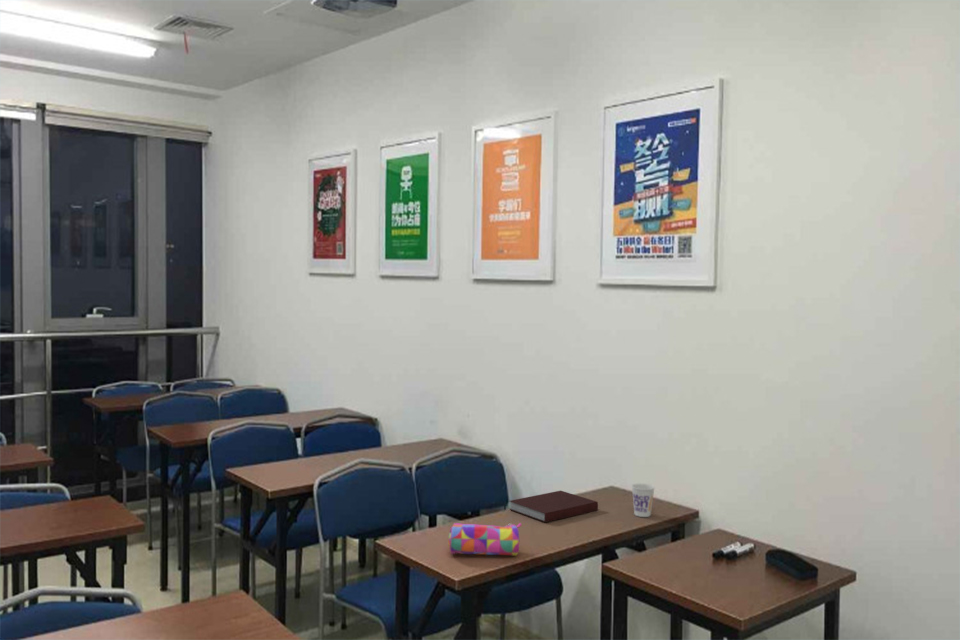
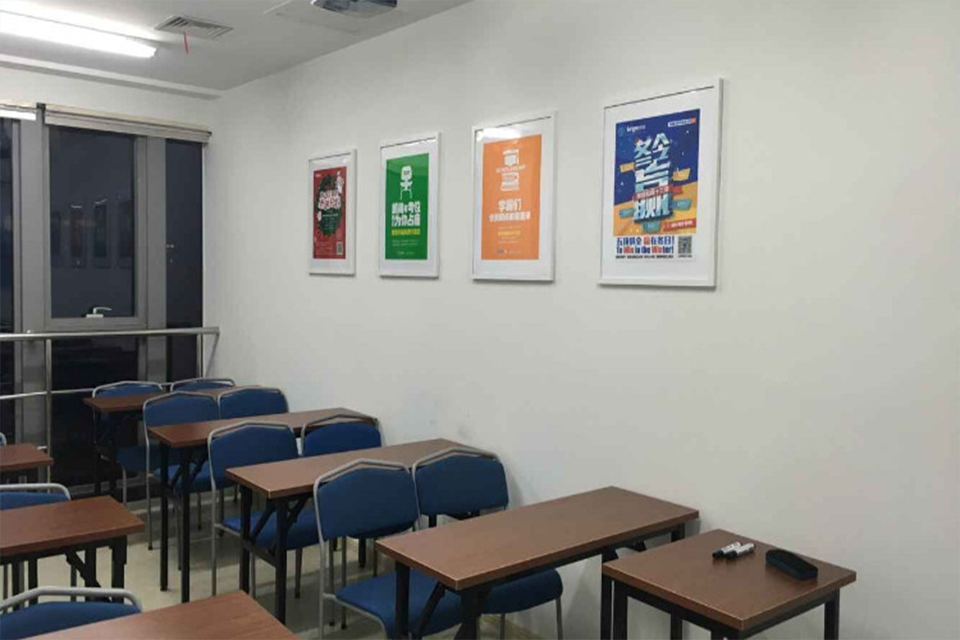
- notebook [509,490,599,523]
- cup [631,483,656,518]
- pencil case [447,522,522,557]
